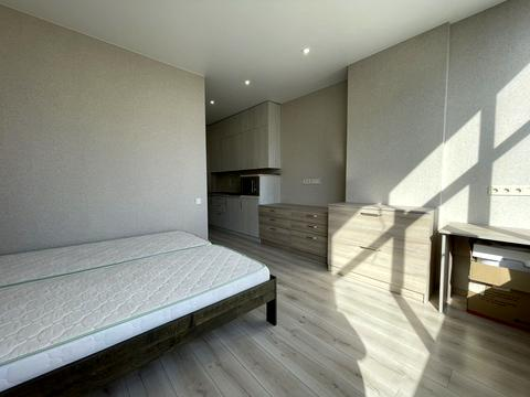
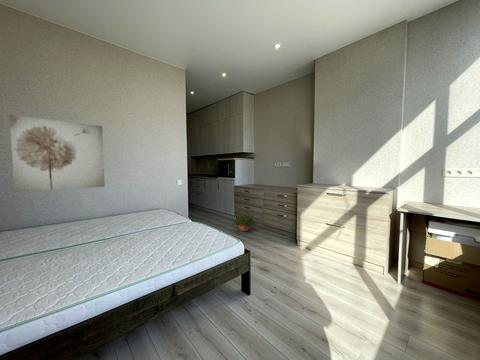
+ wall art [9,114,106,193]
+ potted plant [230,213,256,234]
